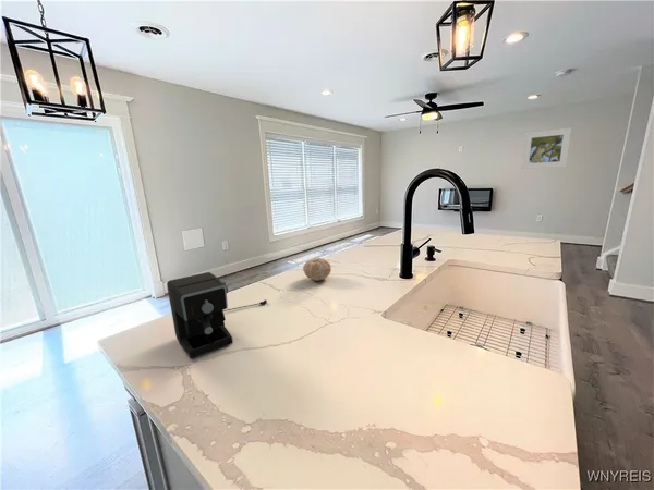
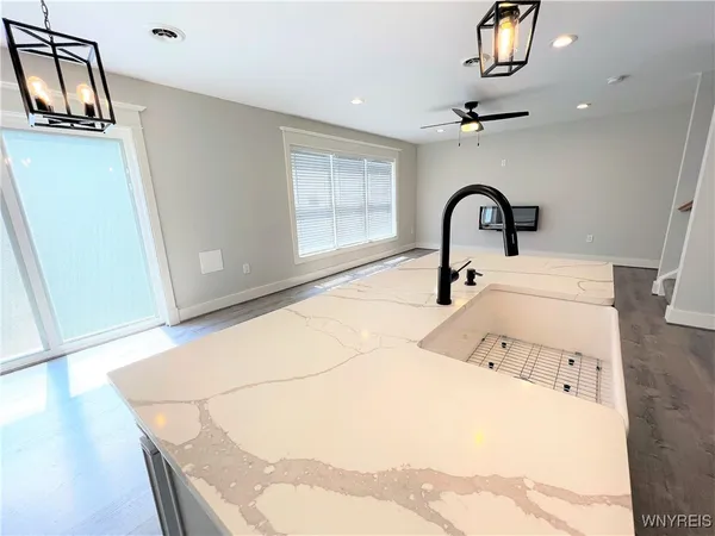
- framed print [521,127,572,170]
- coffee maker [166,271,268,359]
- fruit [302,257,332,282]
